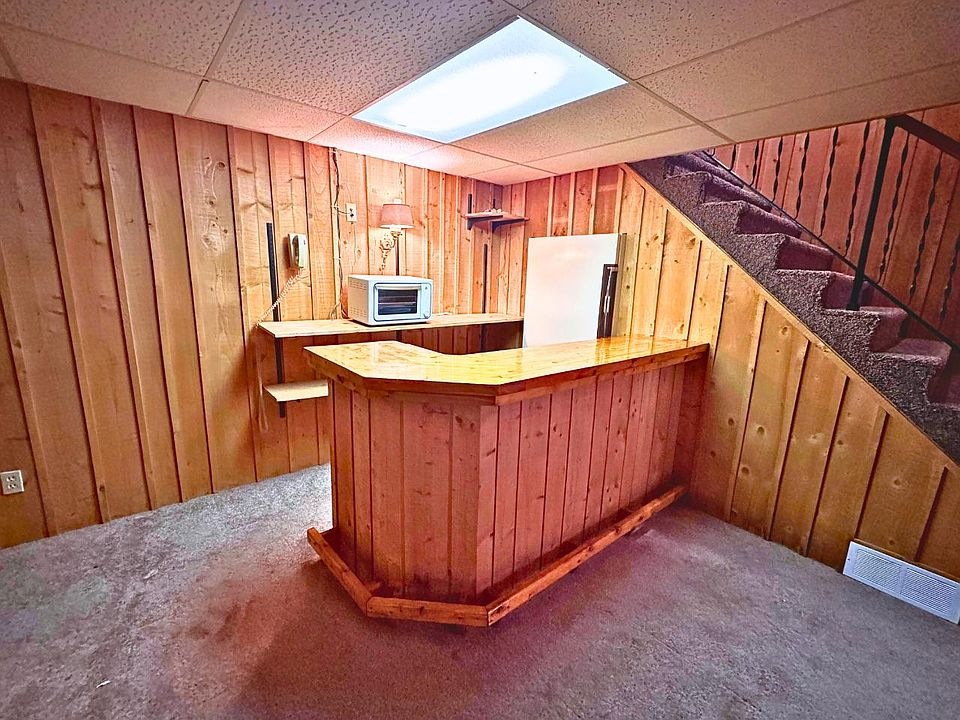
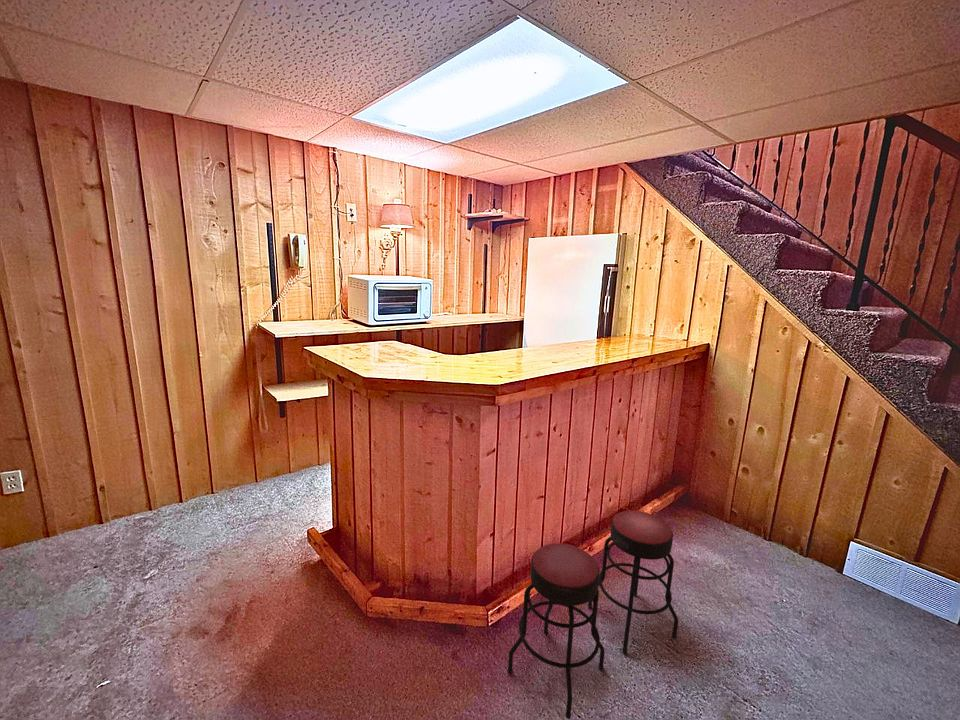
+ bar stool [507,510,679,720]
